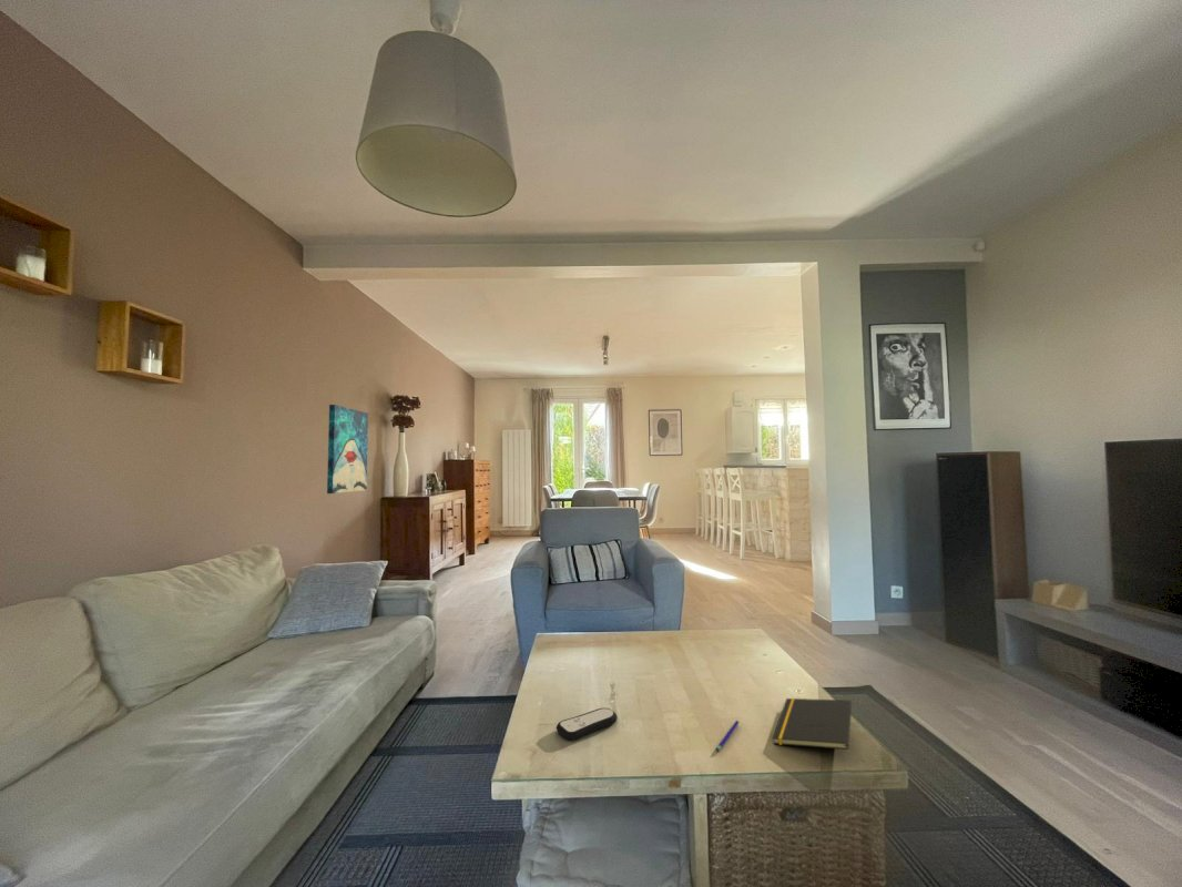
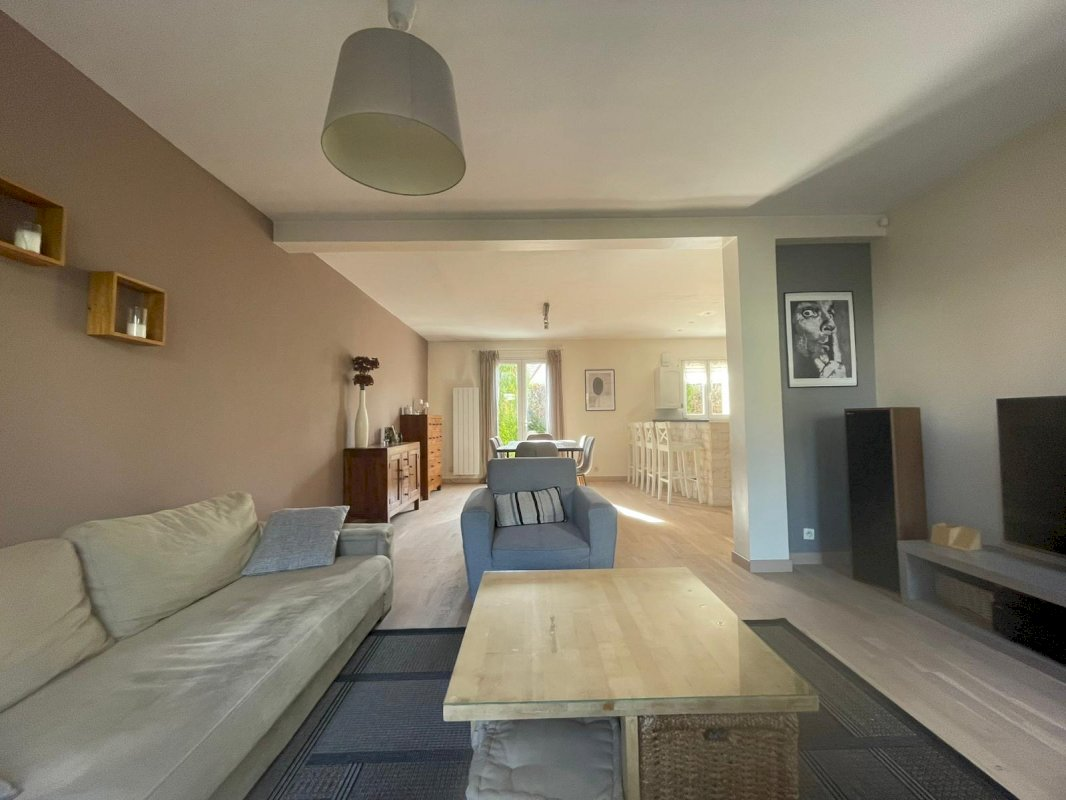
- wall art [326,404,369,495]
- pen [715,720,740,753]
- remote control [556,707,619,742]
- notepad [772,697,853,751]
